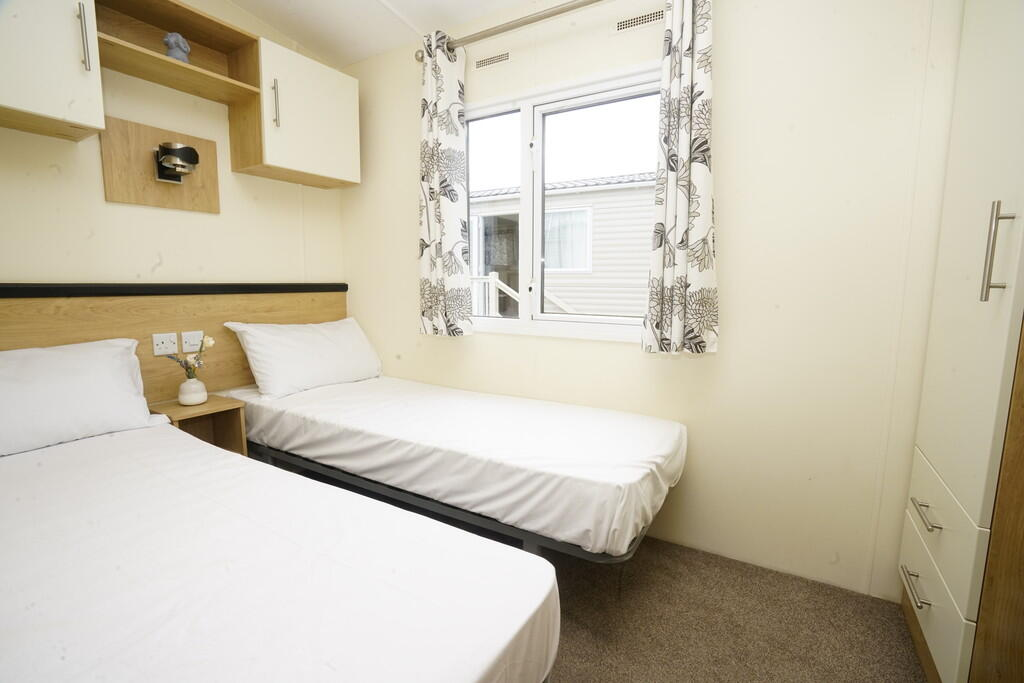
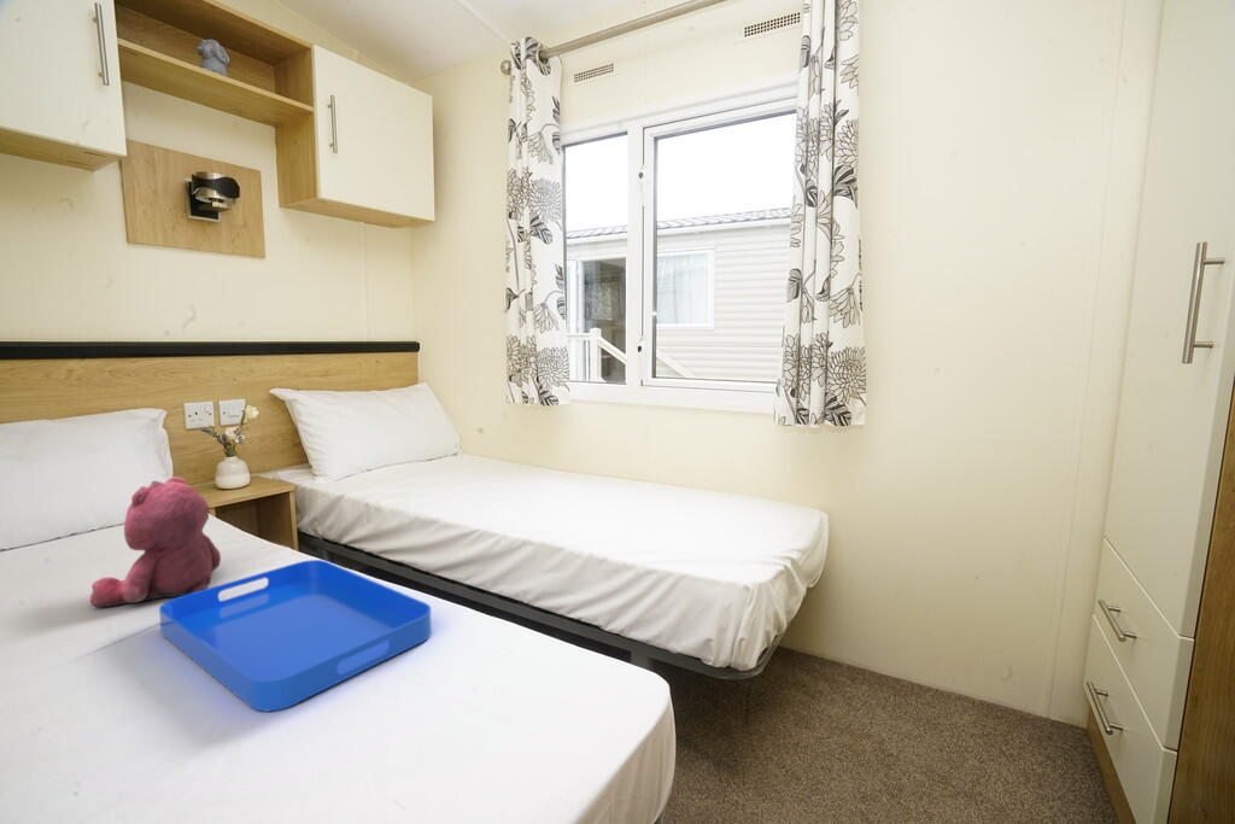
+ serving tray [158,559,433,713]
+ teddy bear [89,475,222,608]
